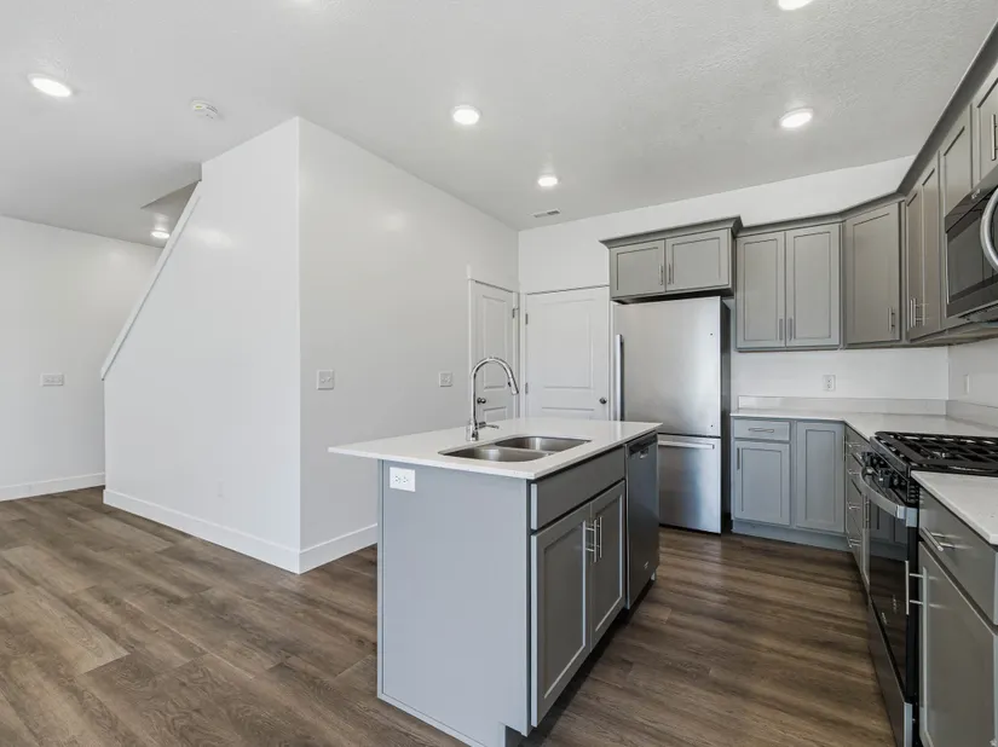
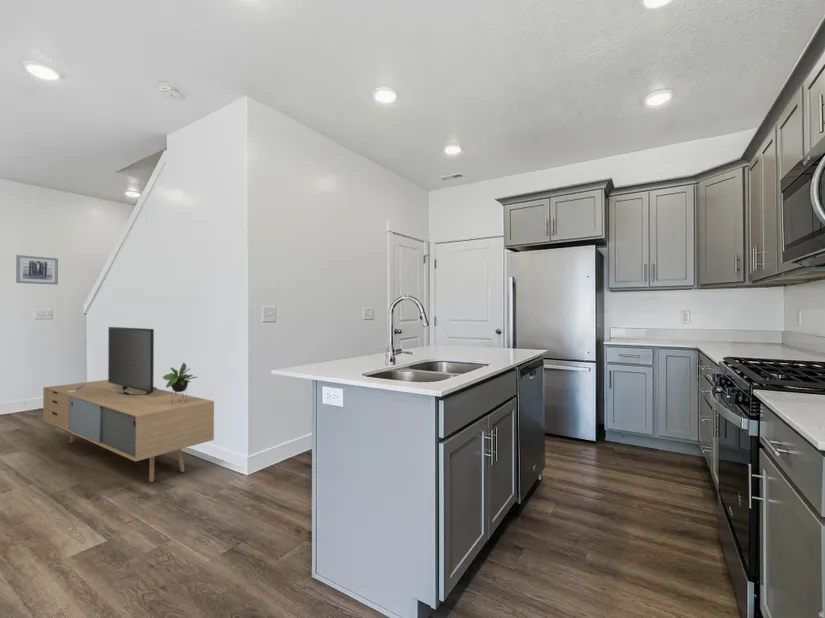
+ wall art [15,254,59,286]
+ media console [42,326,215,483]
